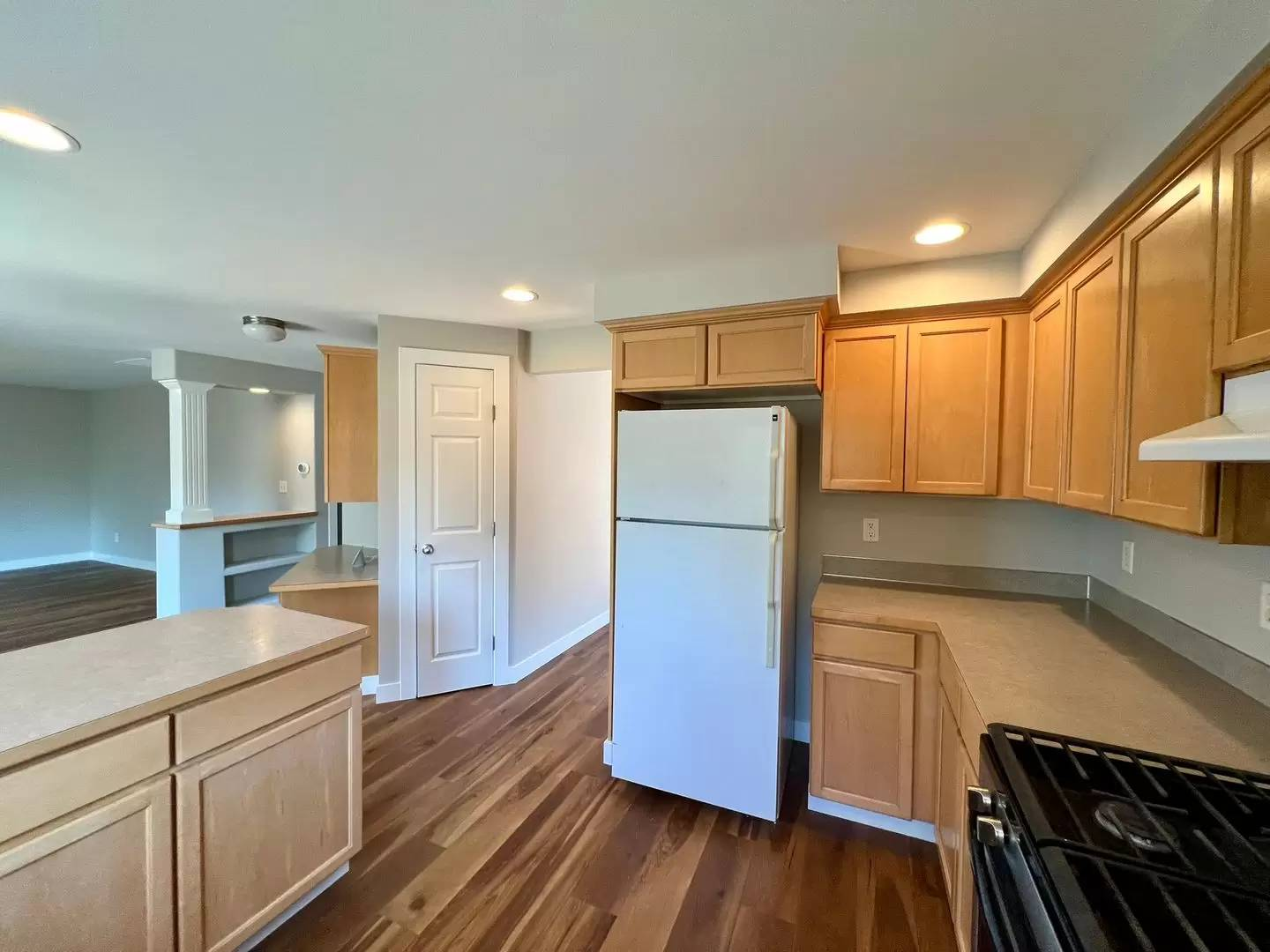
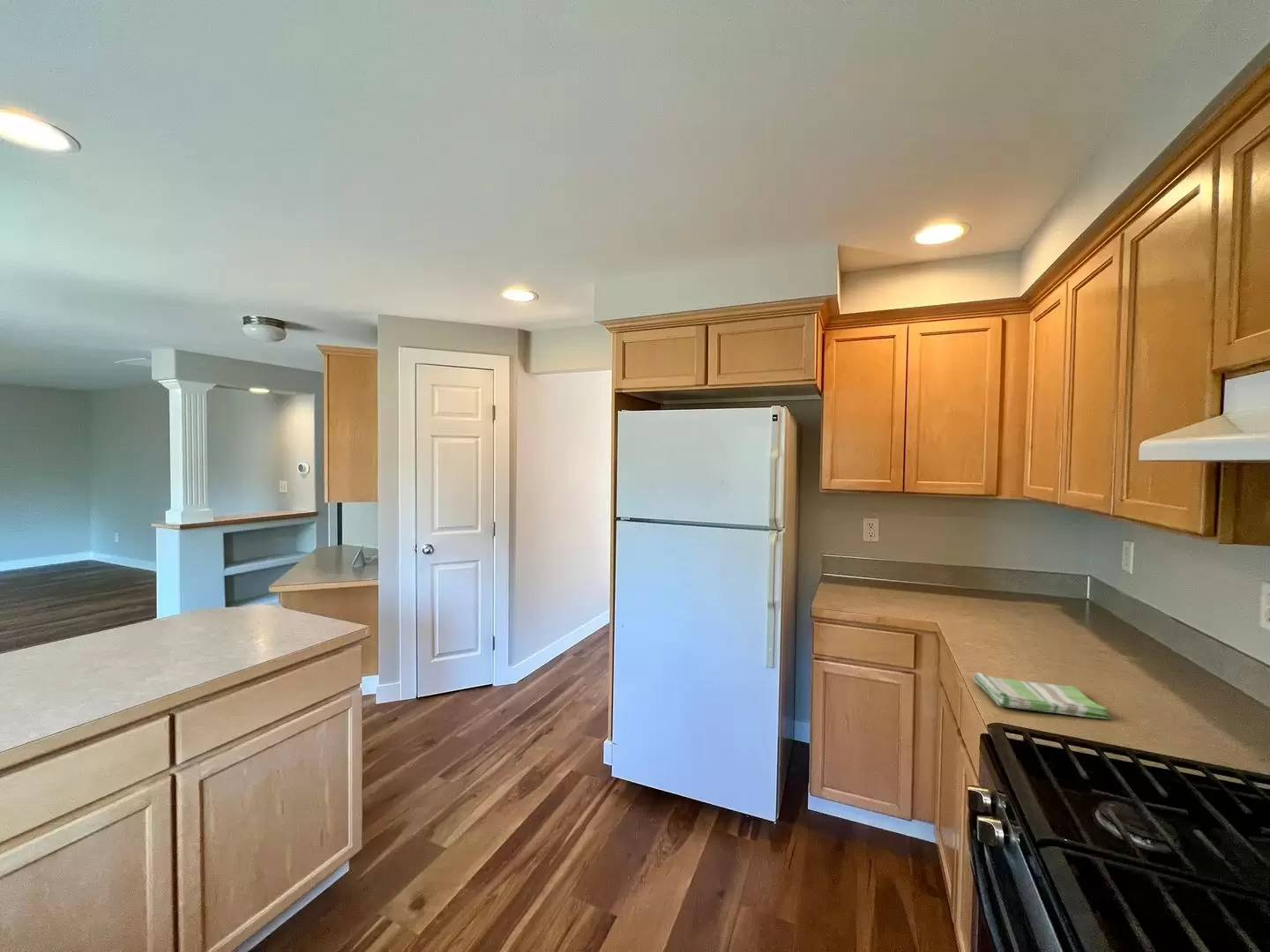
+ dish towel [973,672,1110,720]
